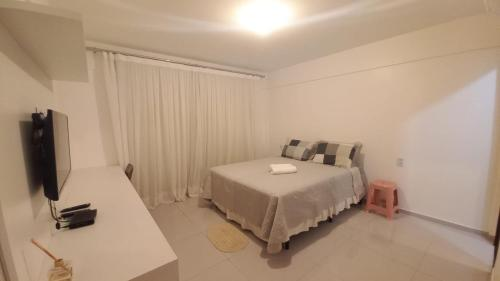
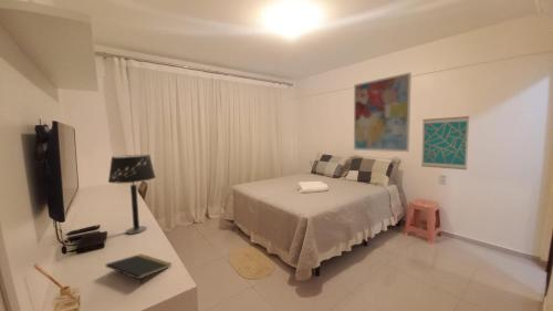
+ notepad [105,253,173,288]
+ wall art [420,115,470,170]
+ table lamp [107,154,157,235]
+ wall art [353,71,413,153]
